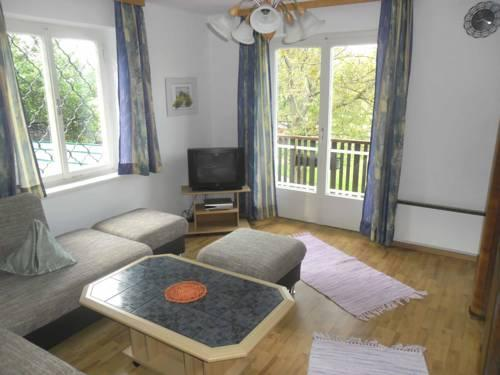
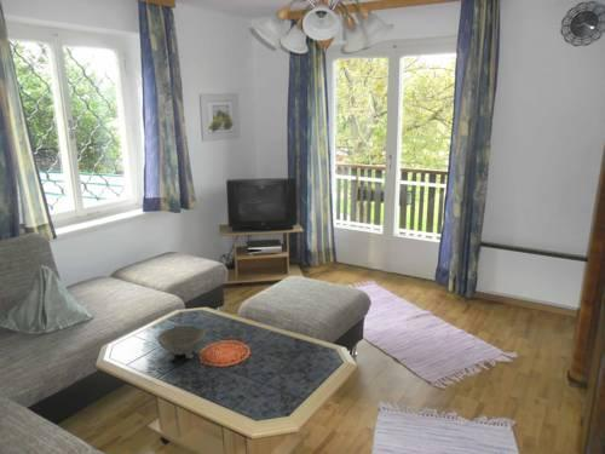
+ bowl [156,324,207,361]
